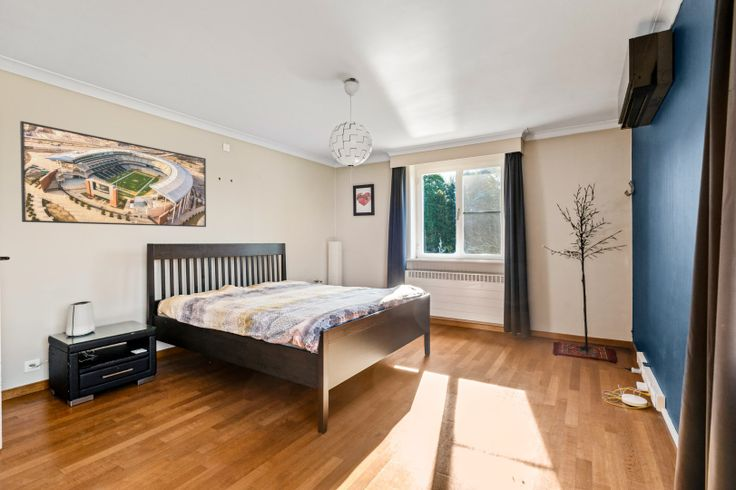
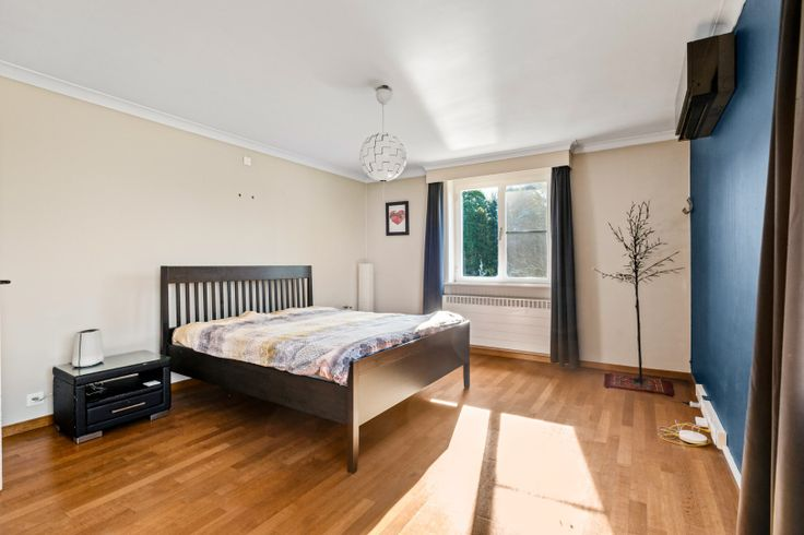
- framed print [19,120,207,228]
